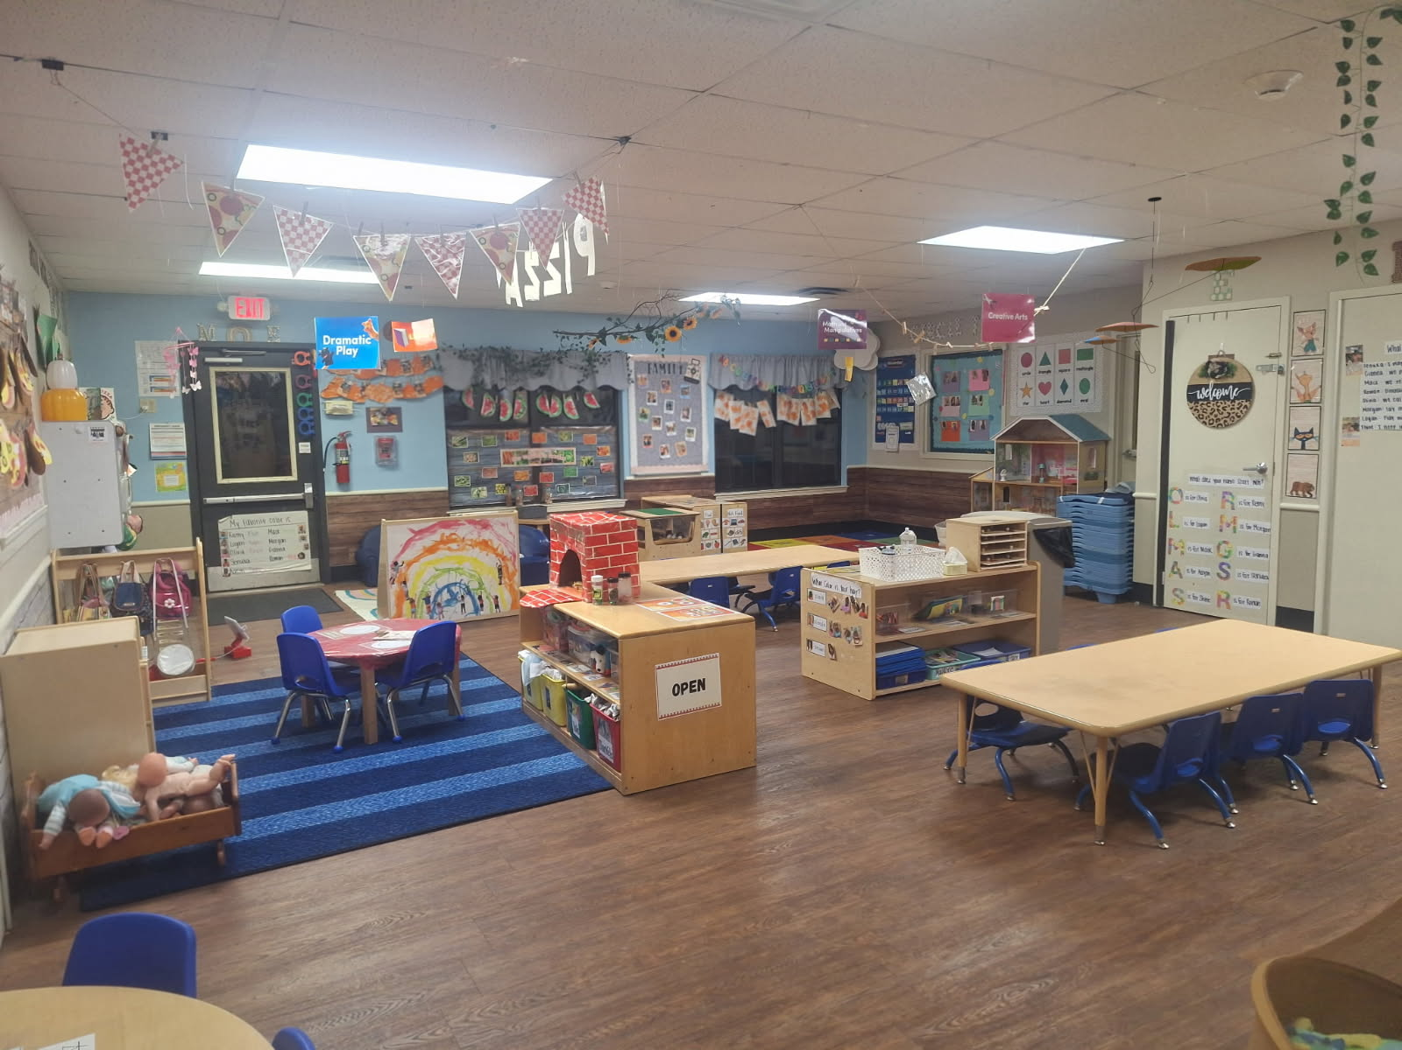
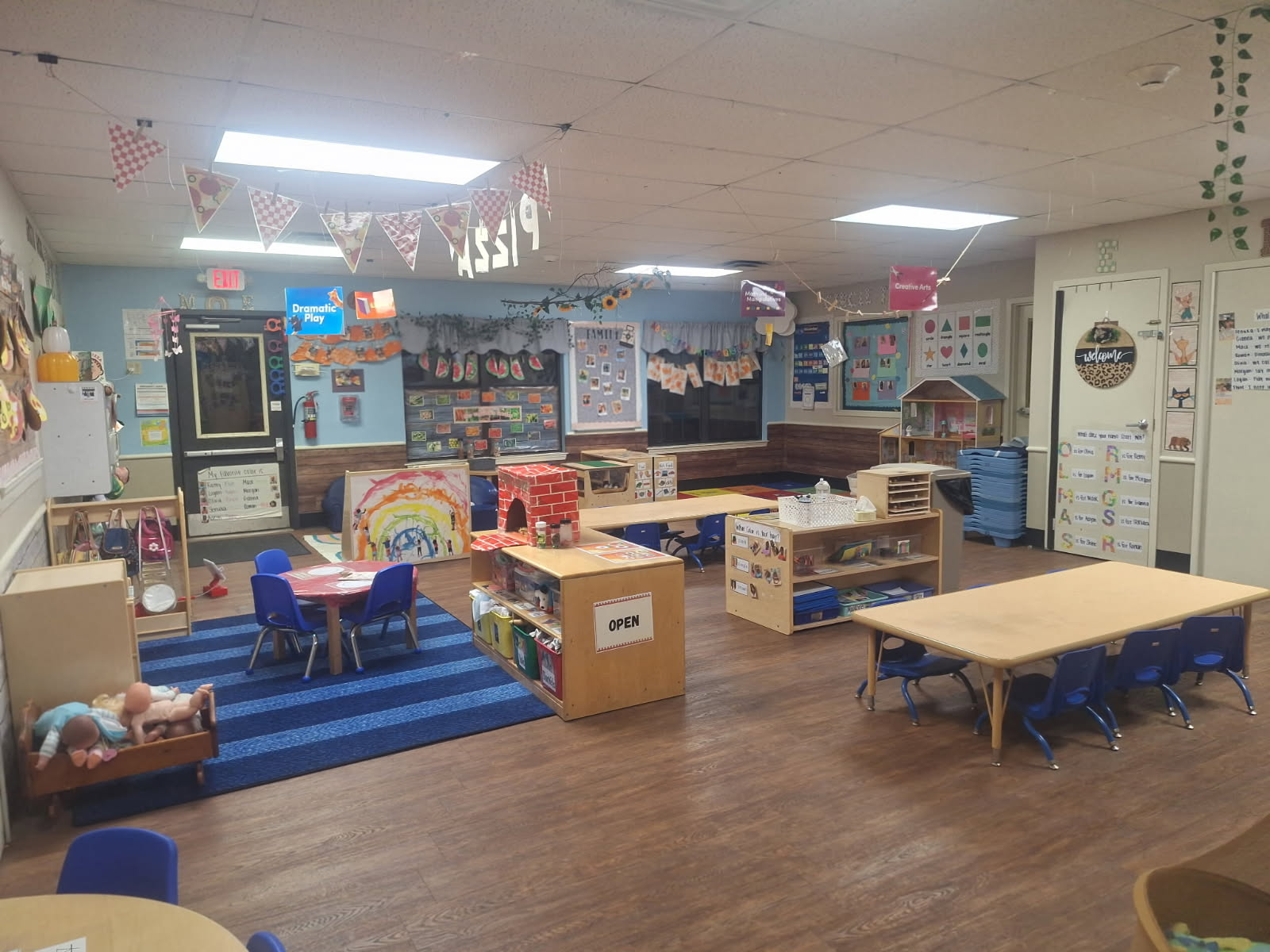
- ceiling mobile [1084,196,1263,375]
